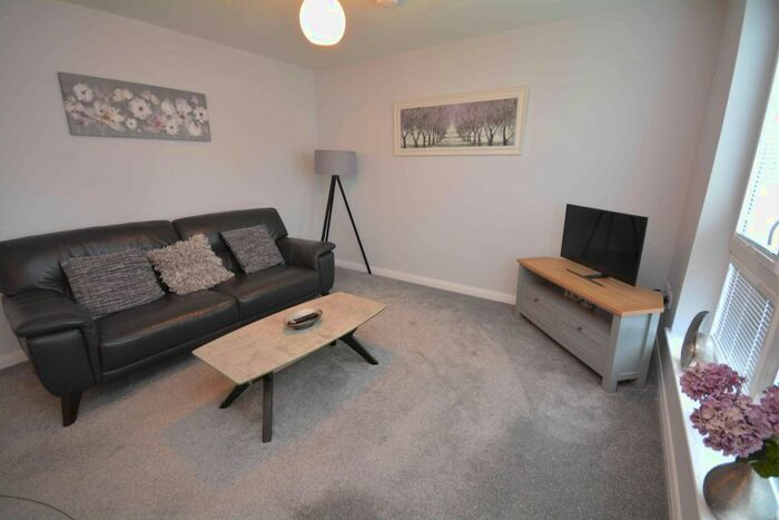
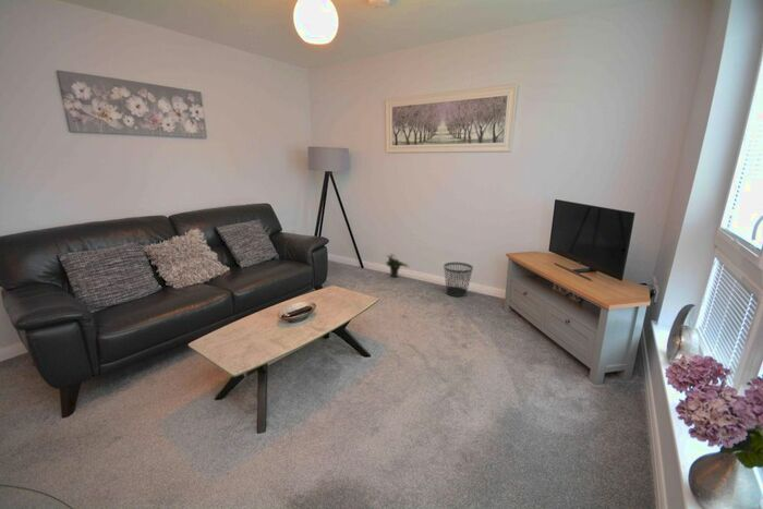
+ potted plant [385,253,410,278]
+ wastebasket [443,262,474,298]
